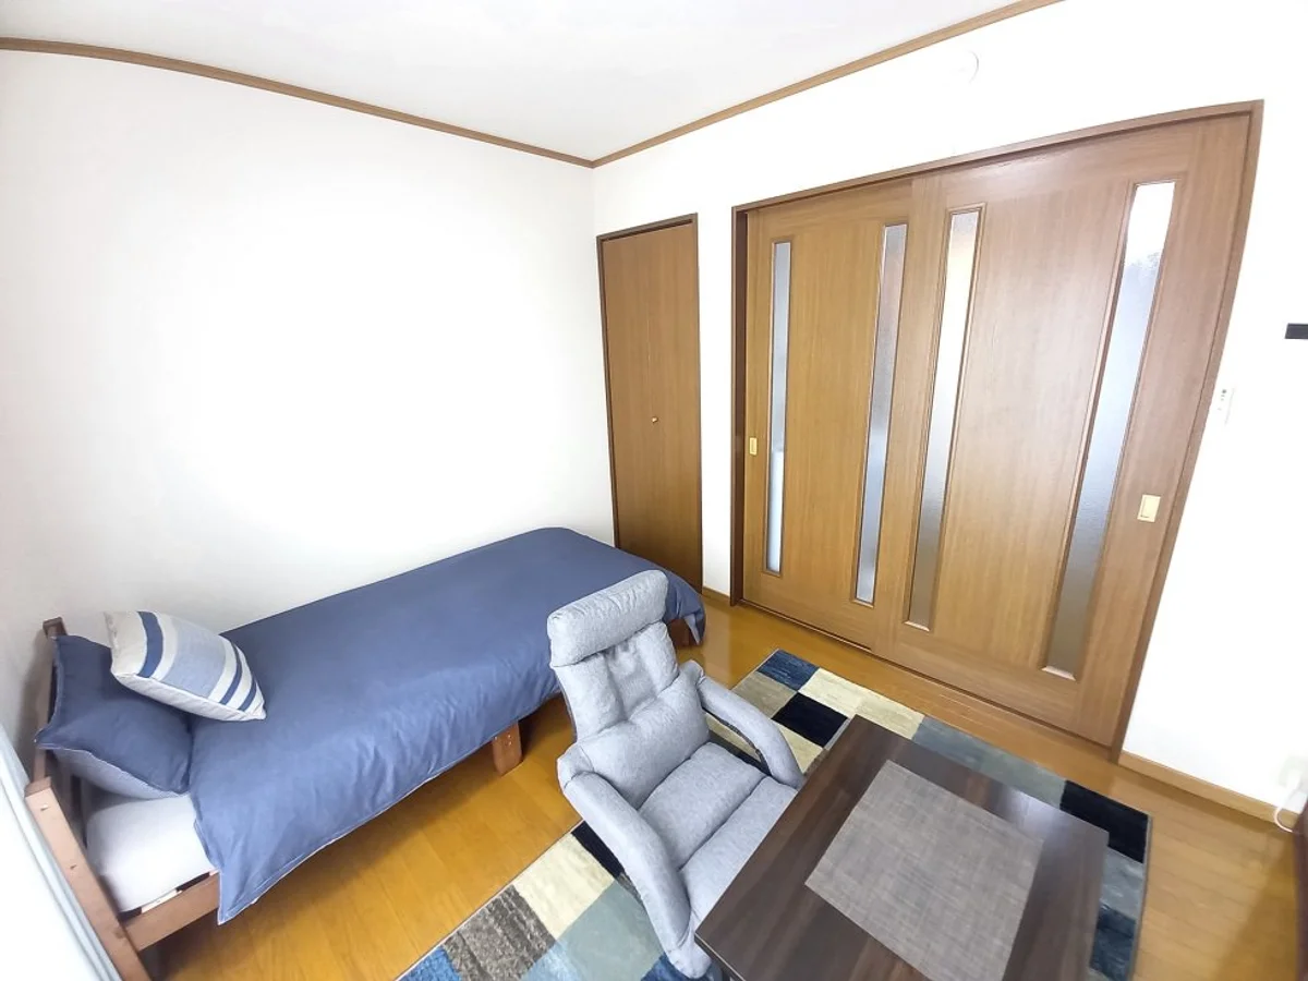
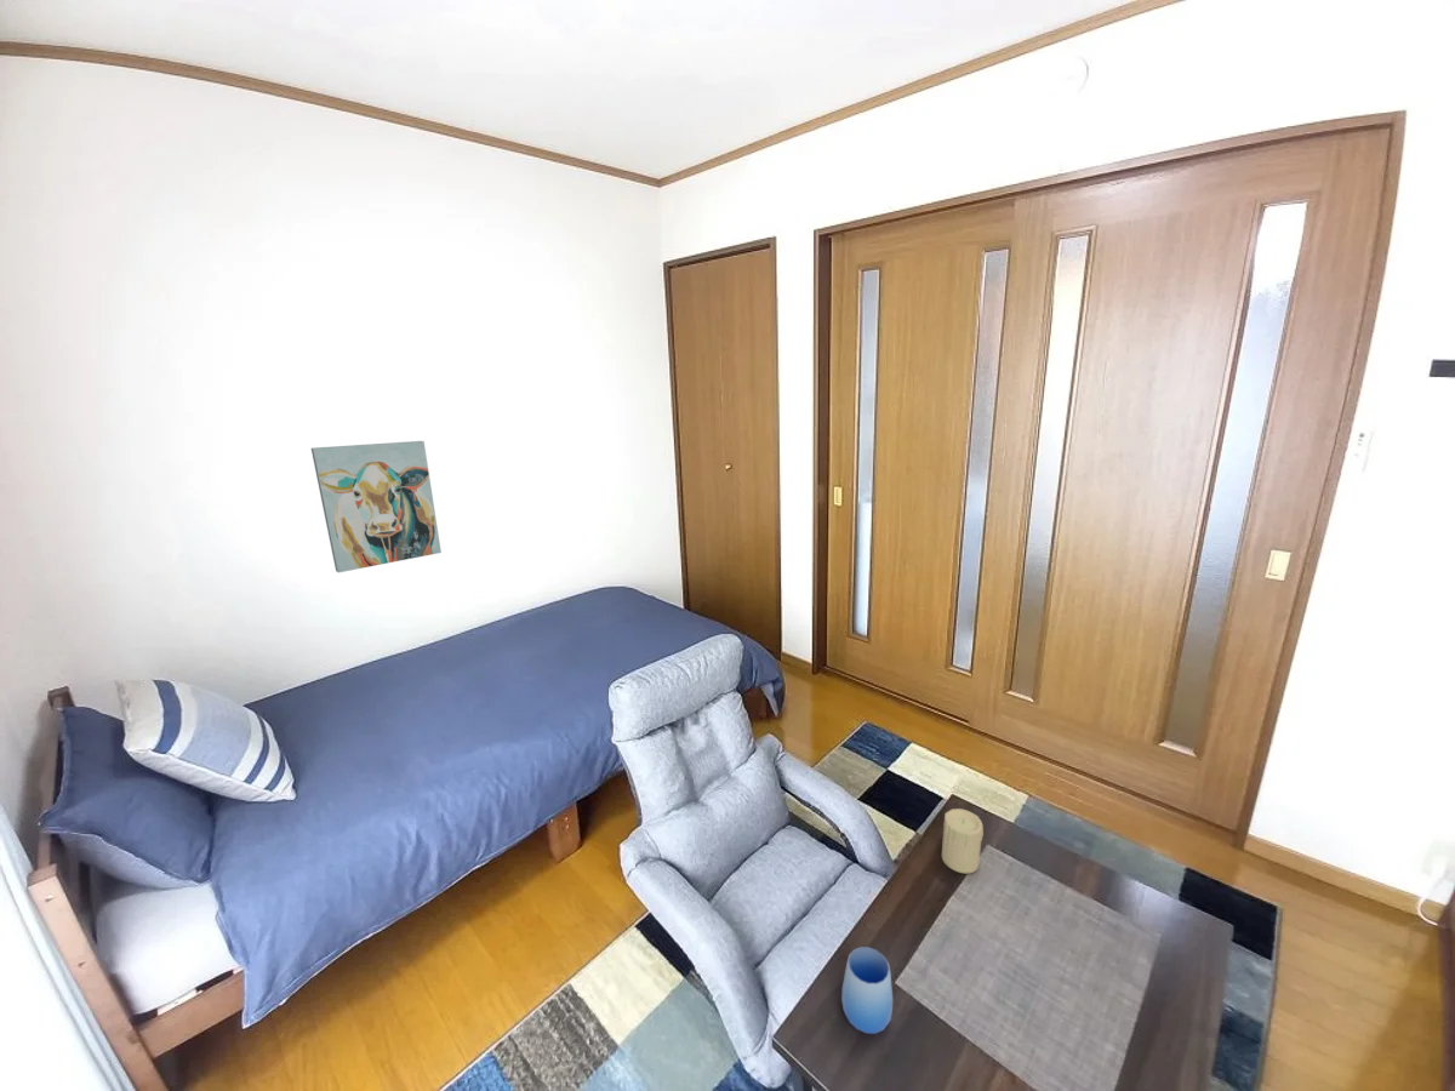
+ cup [840,946,894,1035]
+ candle [941,807,985,874]
+ wall art [310,440,443,573]
